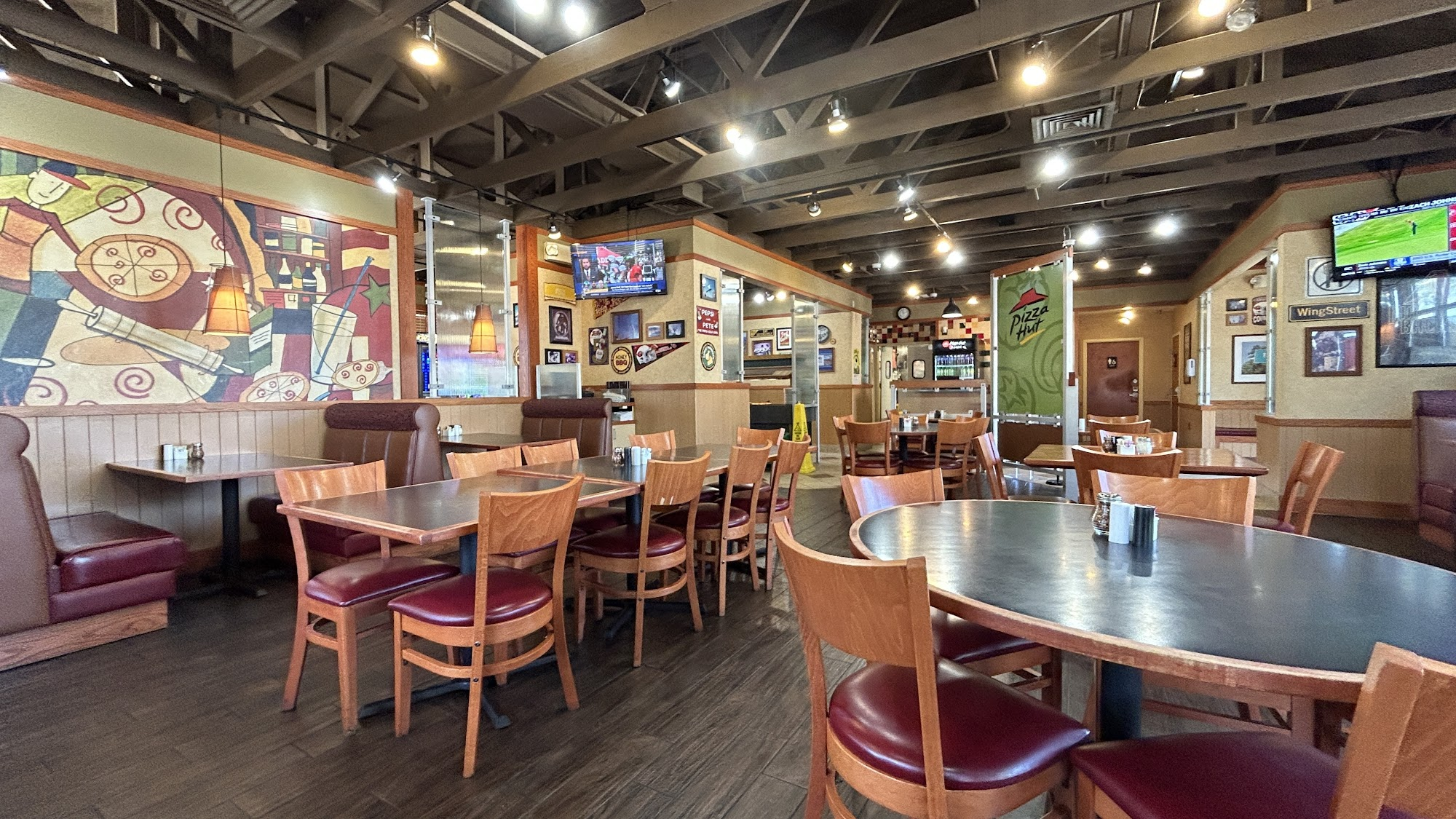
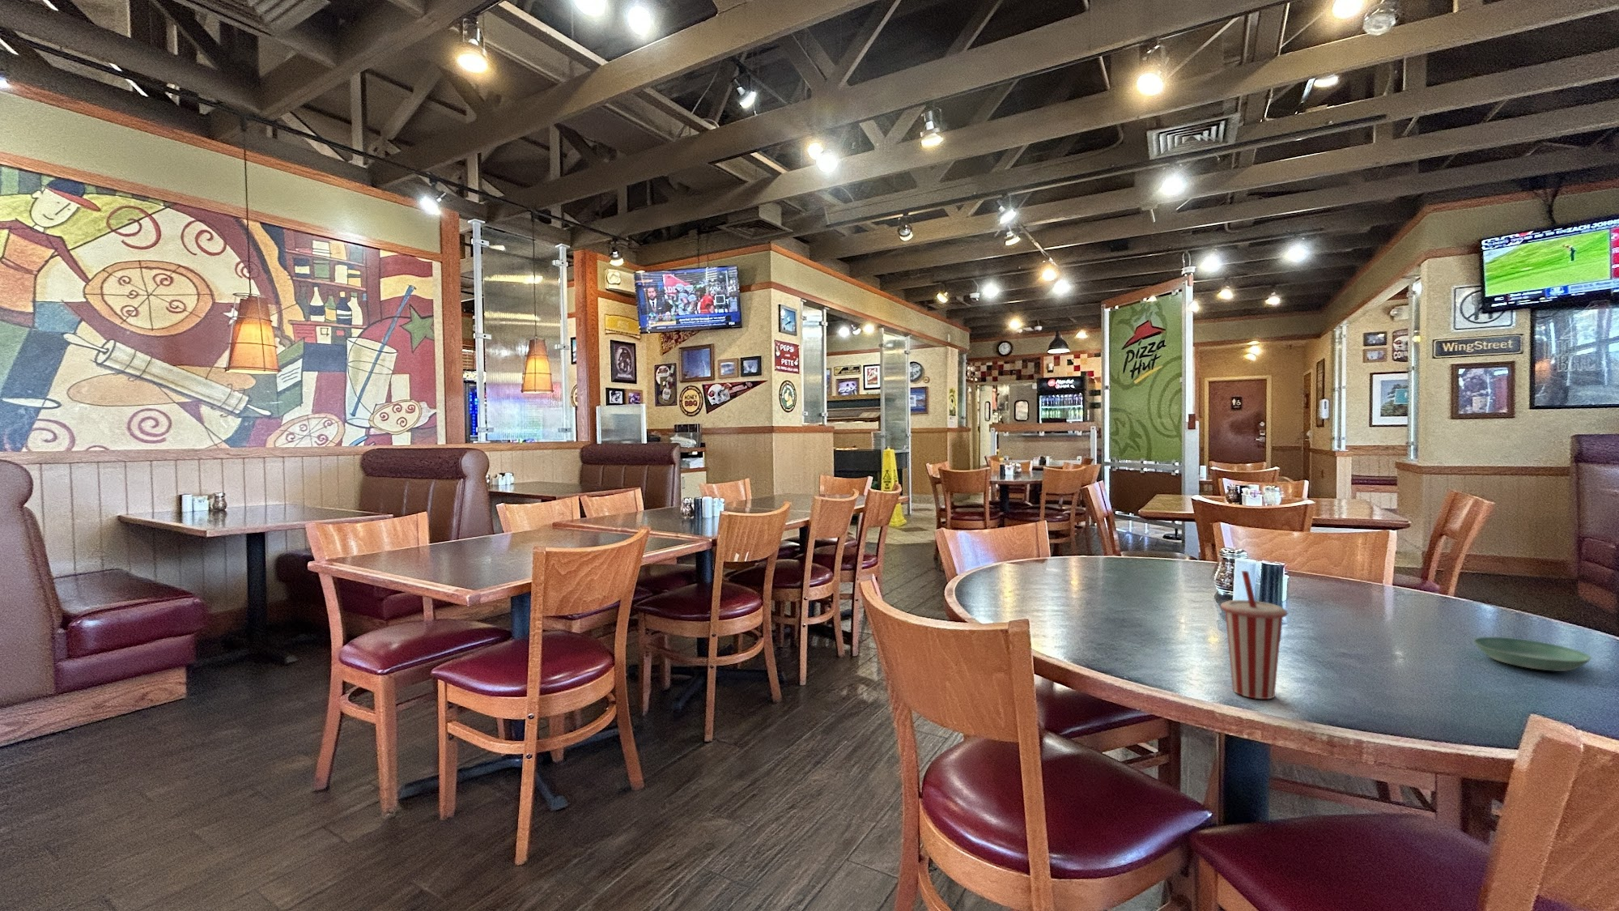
+ saucer [1472,636,1592,672]
+ cup with straw [1220,571,1288,700]
